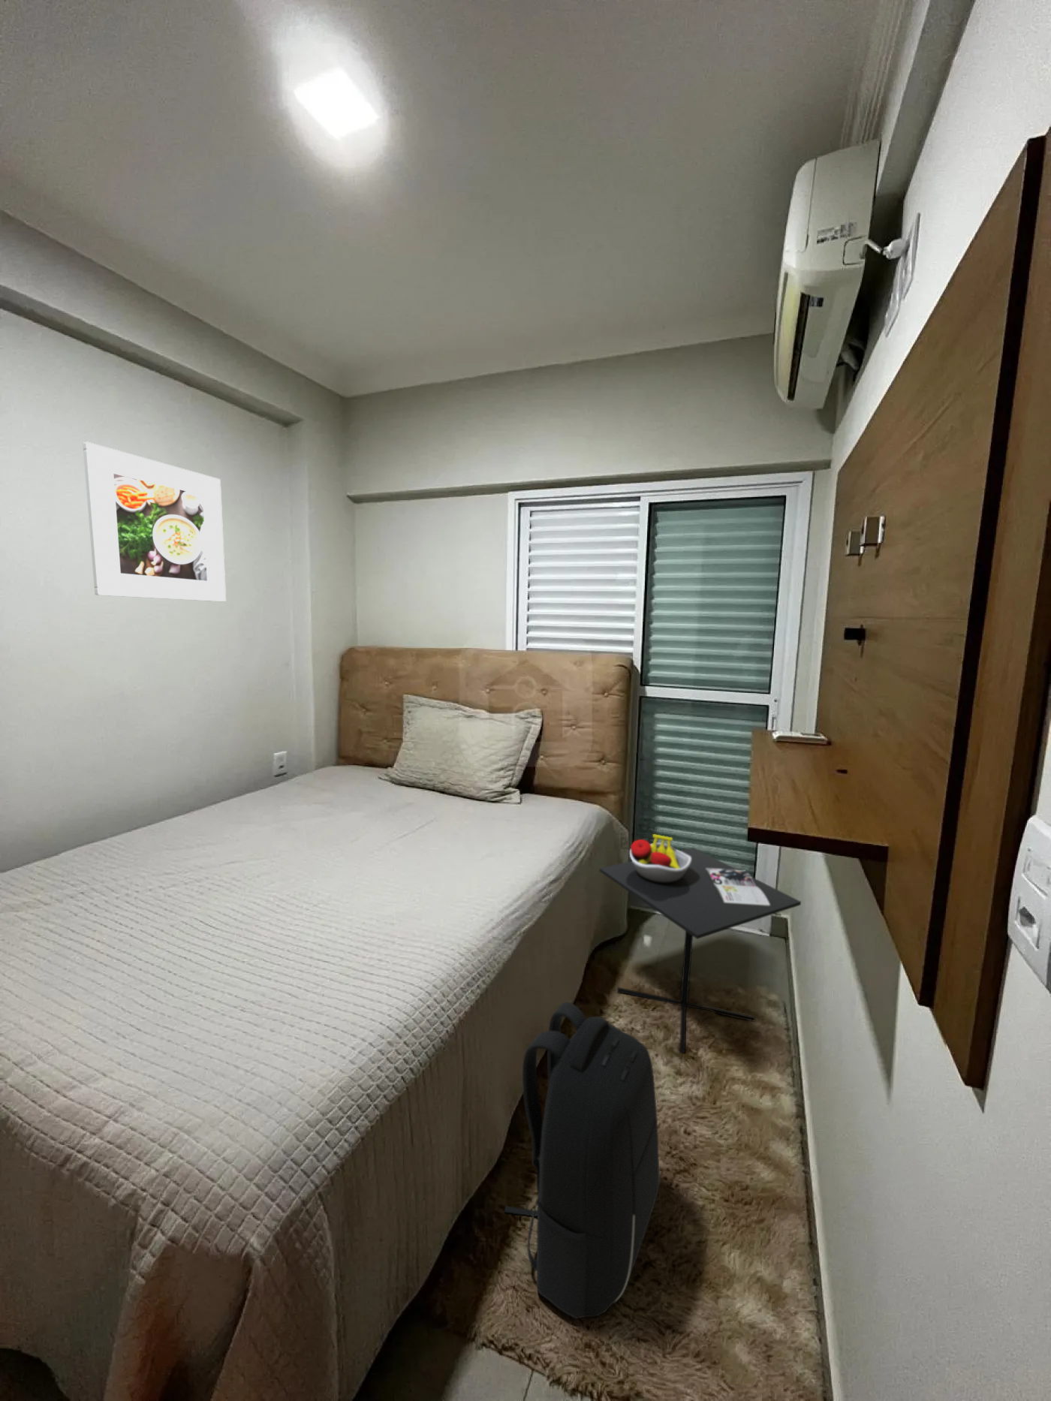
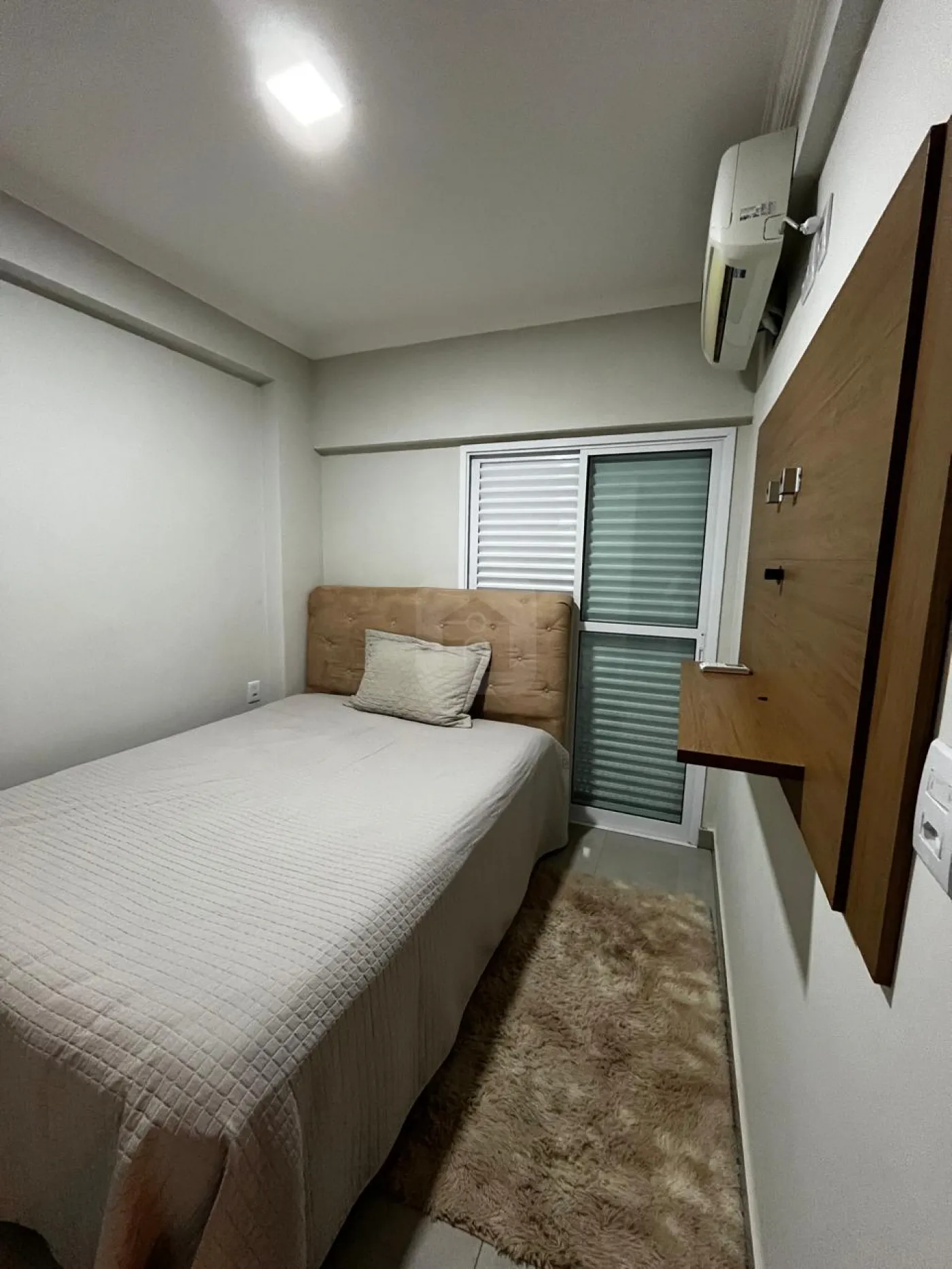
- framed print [83,442,226,602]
- backpack [503,1001,660,1319]
- kitchen table [599,834,801,1054]
